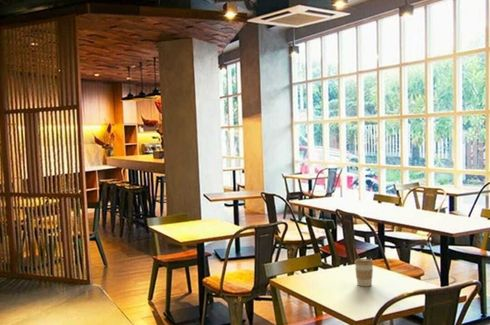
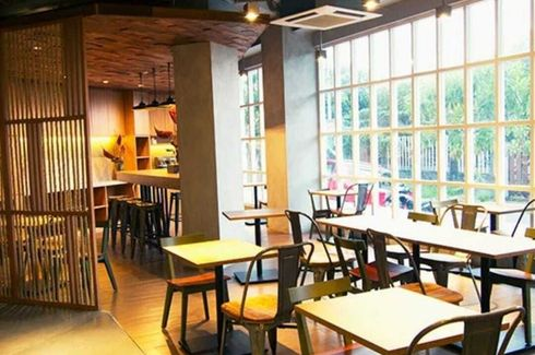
- coffee cup [354,258,375,287]
